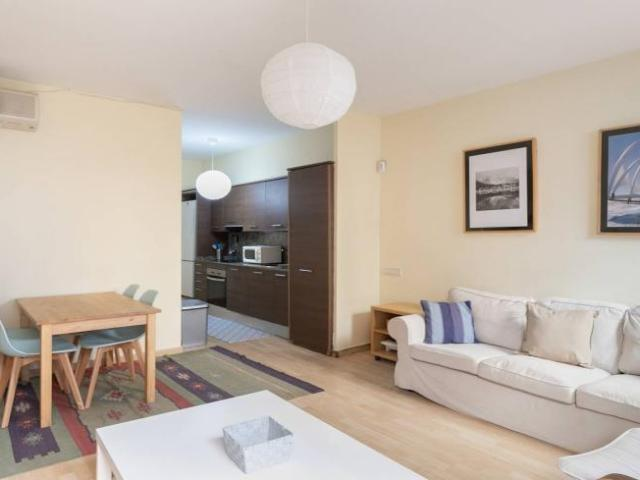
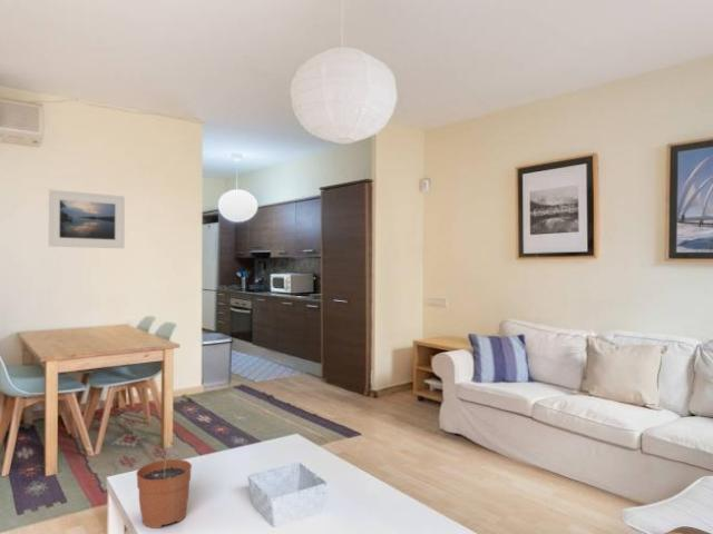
+ plant pot [135,439,193,530]
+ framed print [48,189,126,249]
